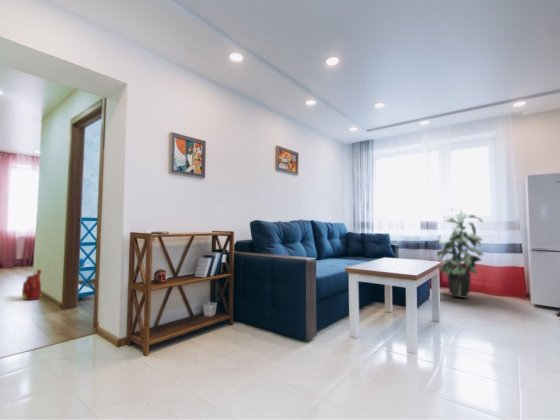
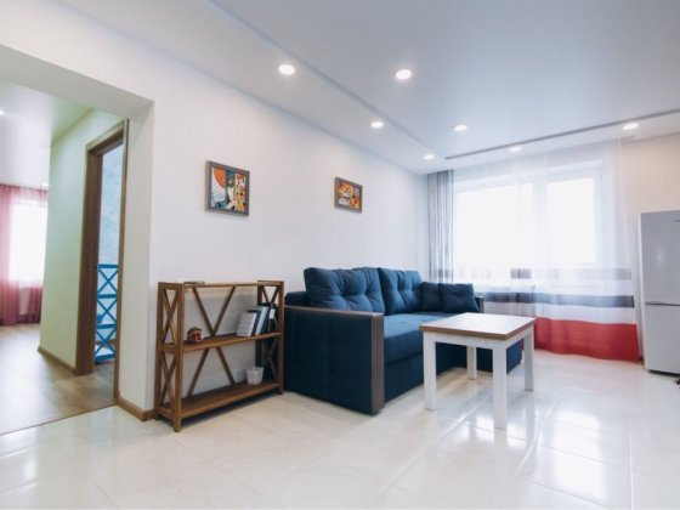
- backpack [21,268,43,301]
- indoor plant [432,207,485,299]
